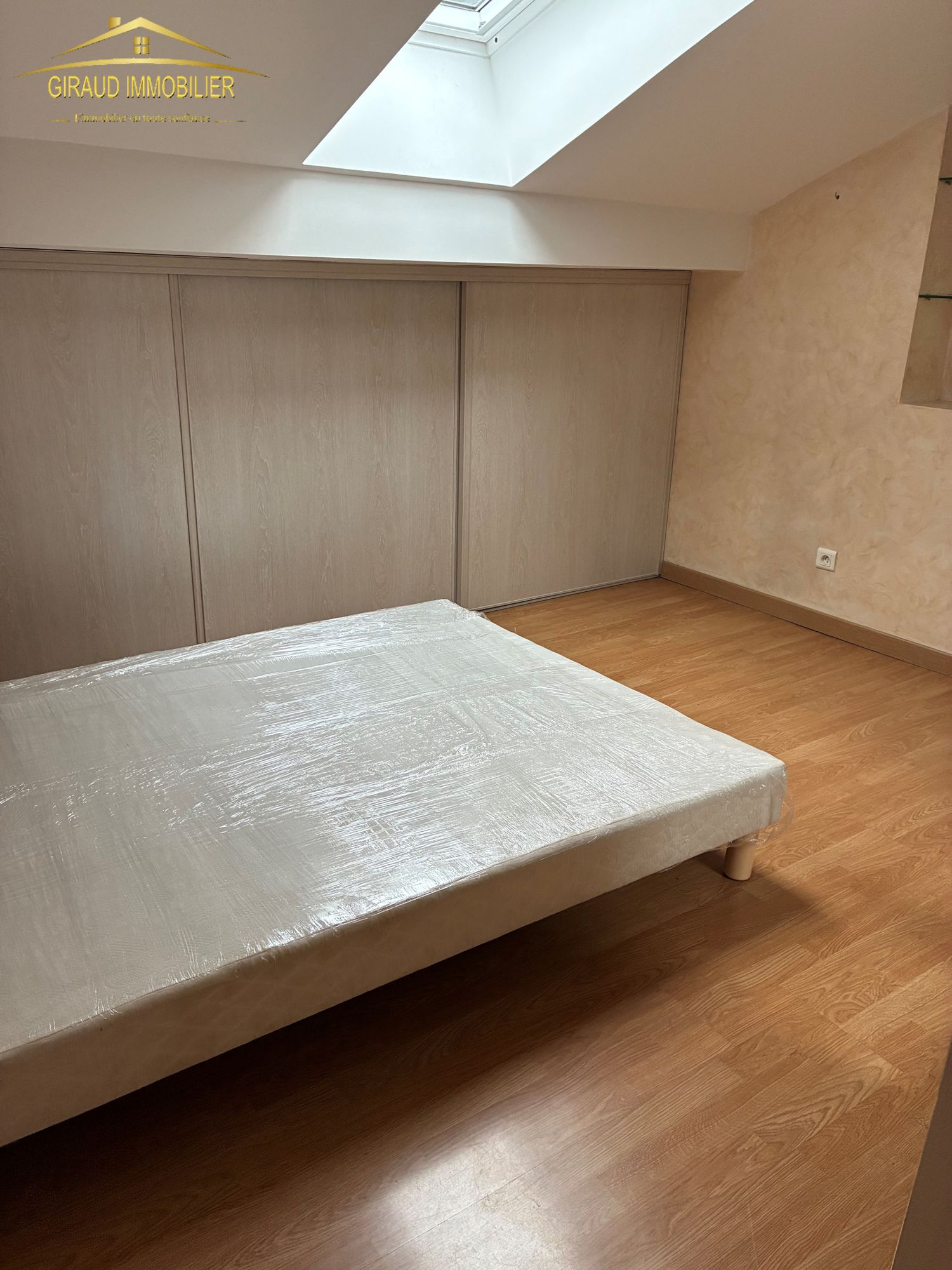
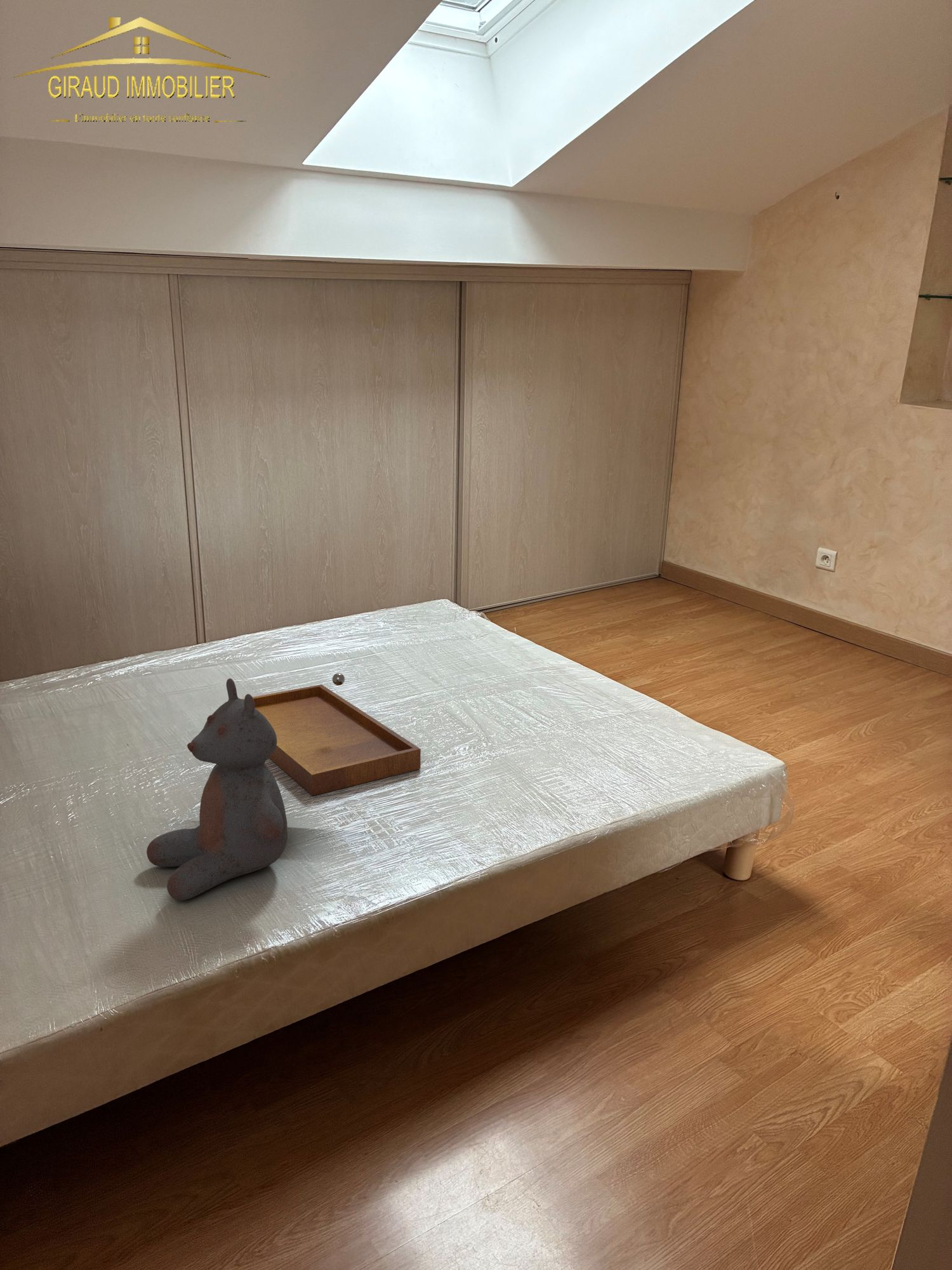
+ teddy bear [146,678,288,901]
+ tray [225,672,421,796]
